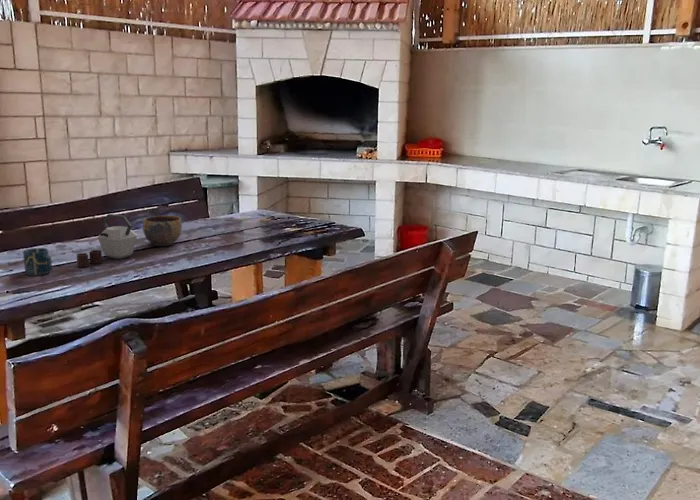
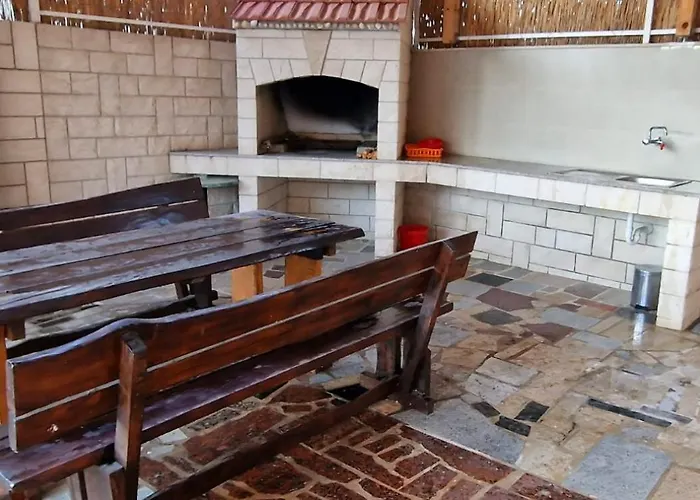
- bowl [142,215,183,247]
- kettle [76,213,138,268]
- cup [22,247,53,277]
